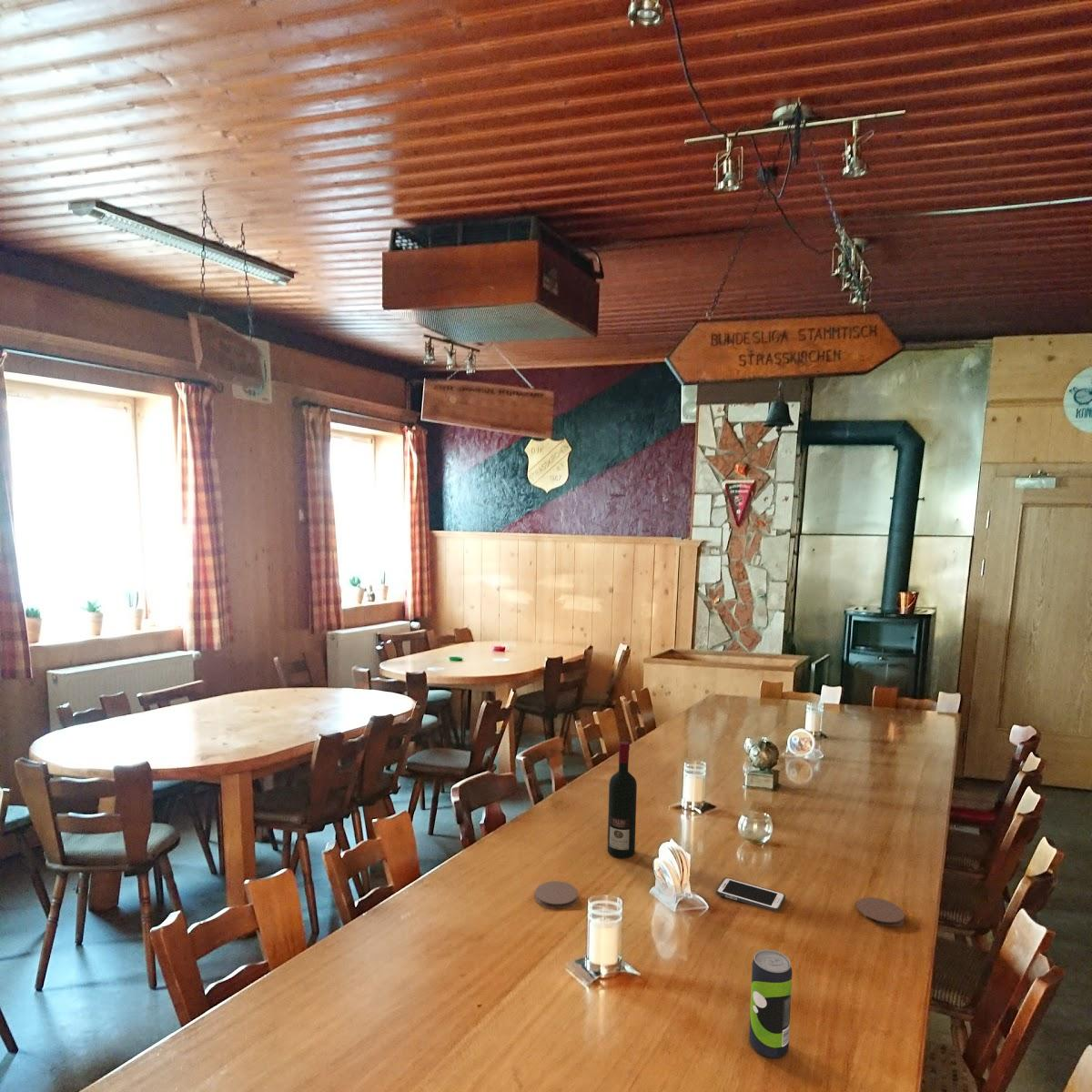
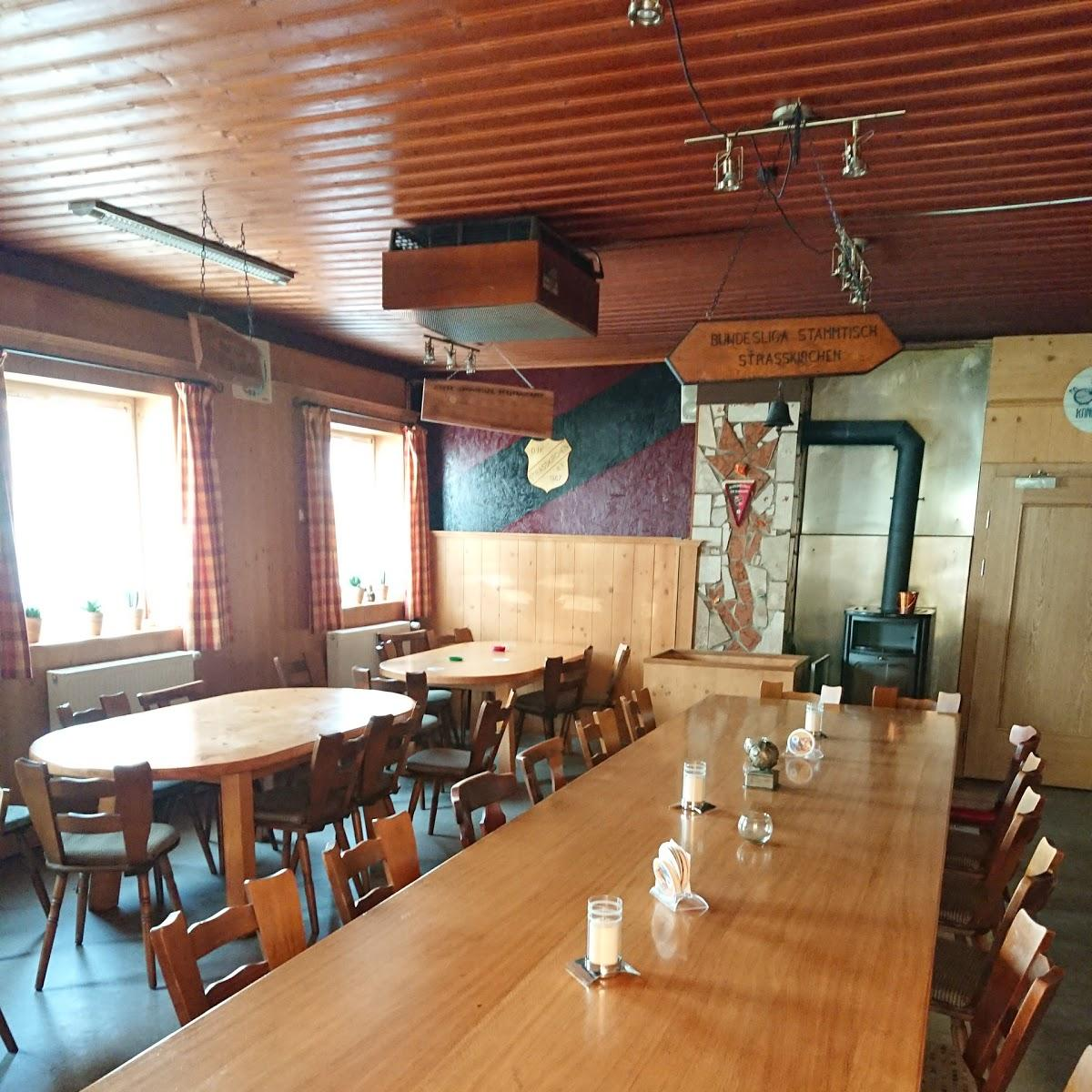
- cell phone [715,877,786,912]
- coaster [534,880,579,910]
- alcohol [606,741,638,859]
- coaster [855,896,905,927]
- beverage can [748,949,793,1059]
